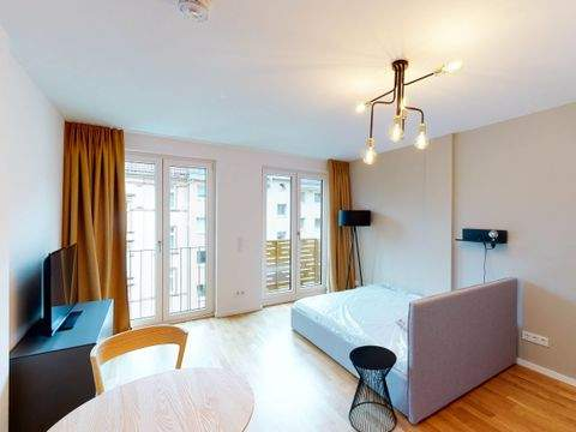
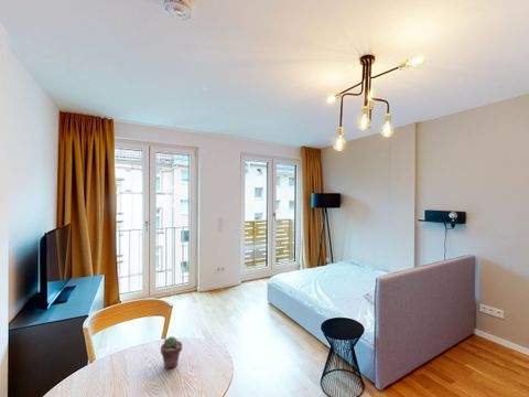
+ potted succulent [160,335,183,371]
